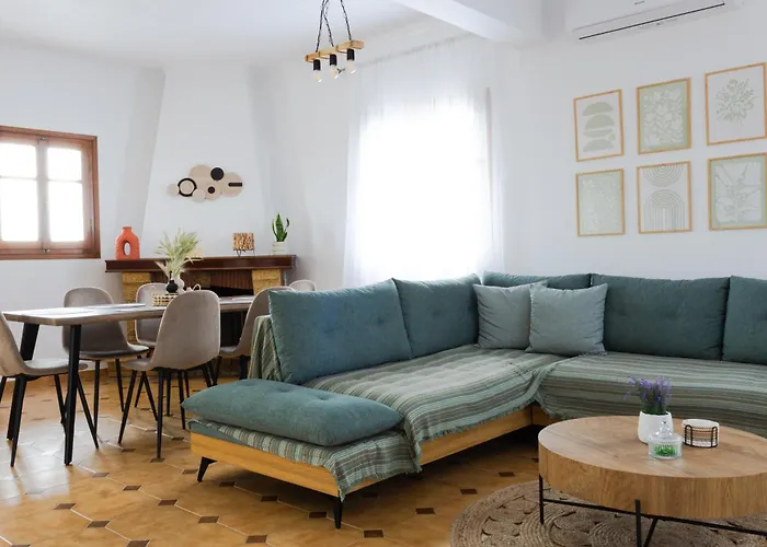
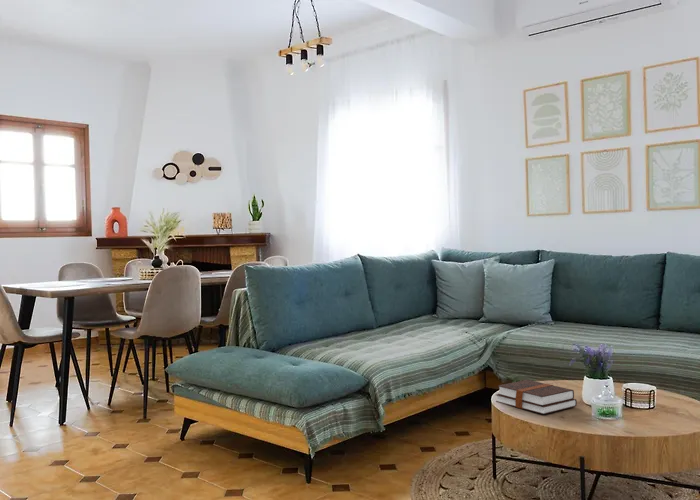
+ hardback book [495,379,578,415]
